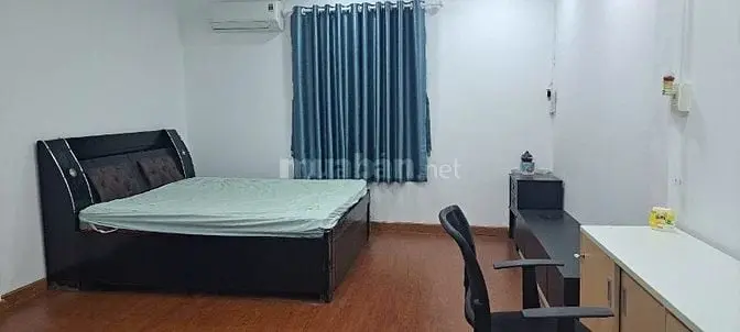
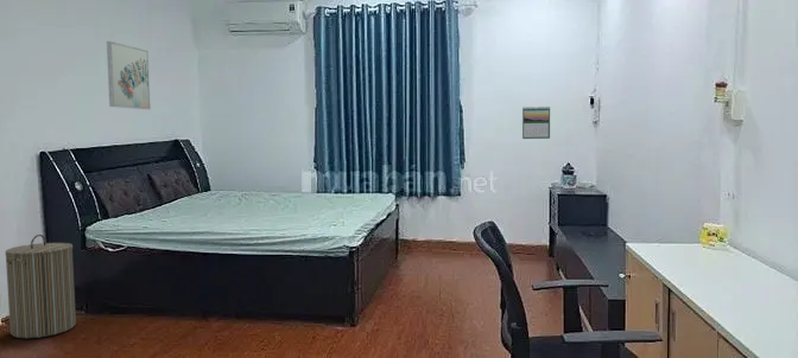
+ laundry hamper [4,234,77,339]
+ wall art [106,40,152,110]
+ calendar [521,106,551,140]
